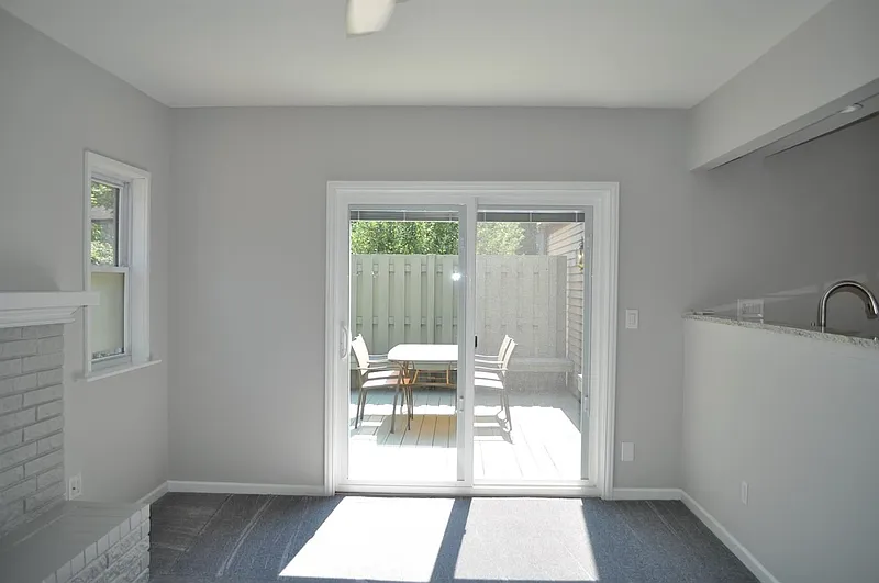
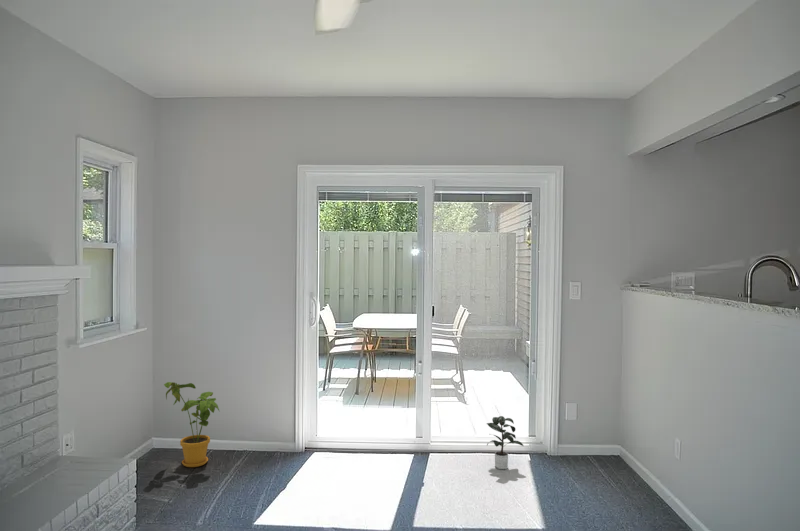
+ house plant [163,381,221,468]
+ potted plant [486,415,524,470]
